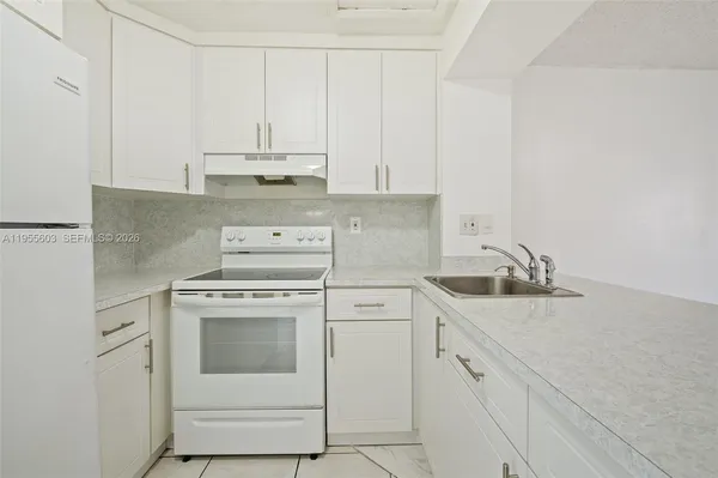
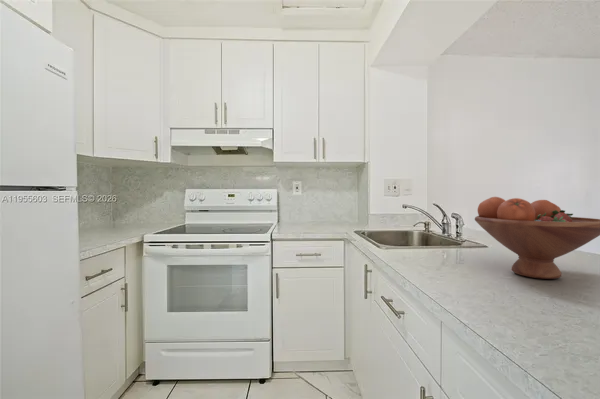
+ fruit bowl [474,196,600,280]
